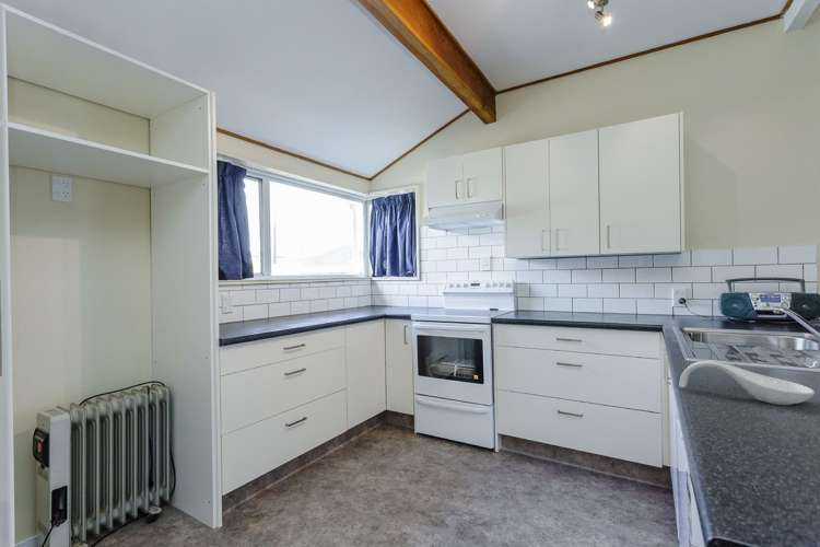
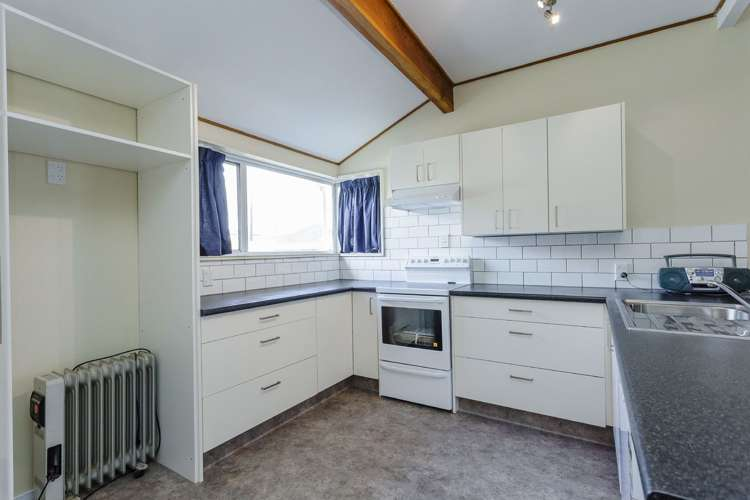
- spoon rest [678,360,816,406]
